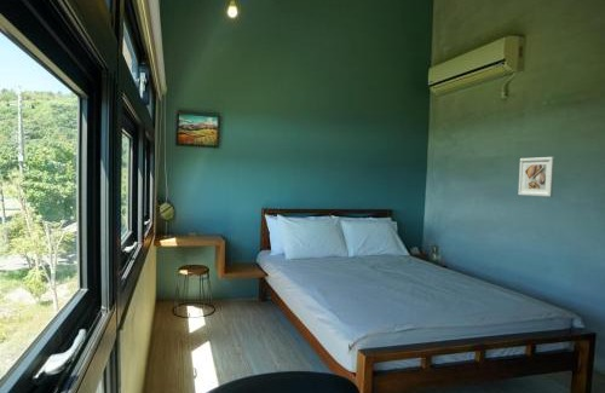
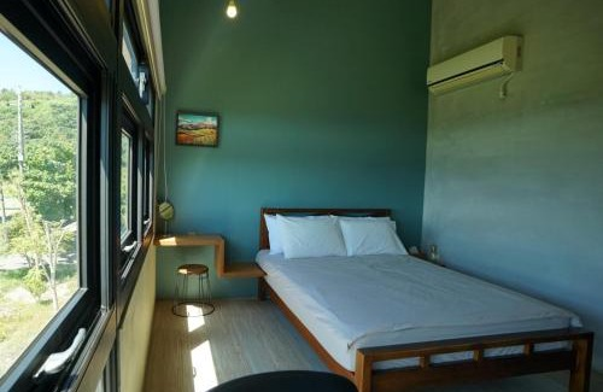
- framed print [517,156,555,198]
